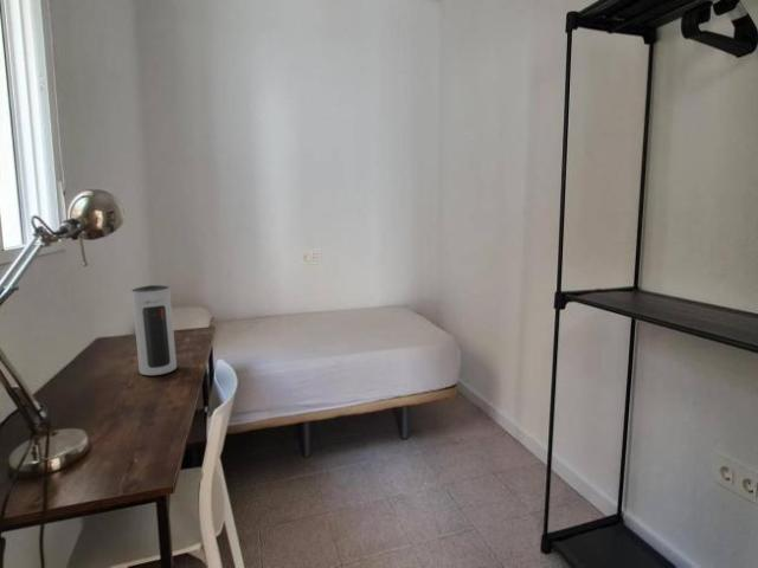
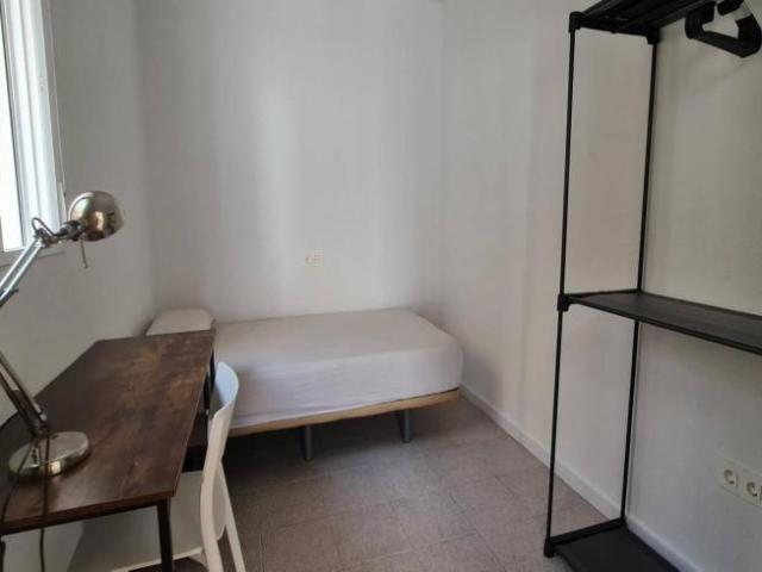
- speaker [130,284,178,376]
